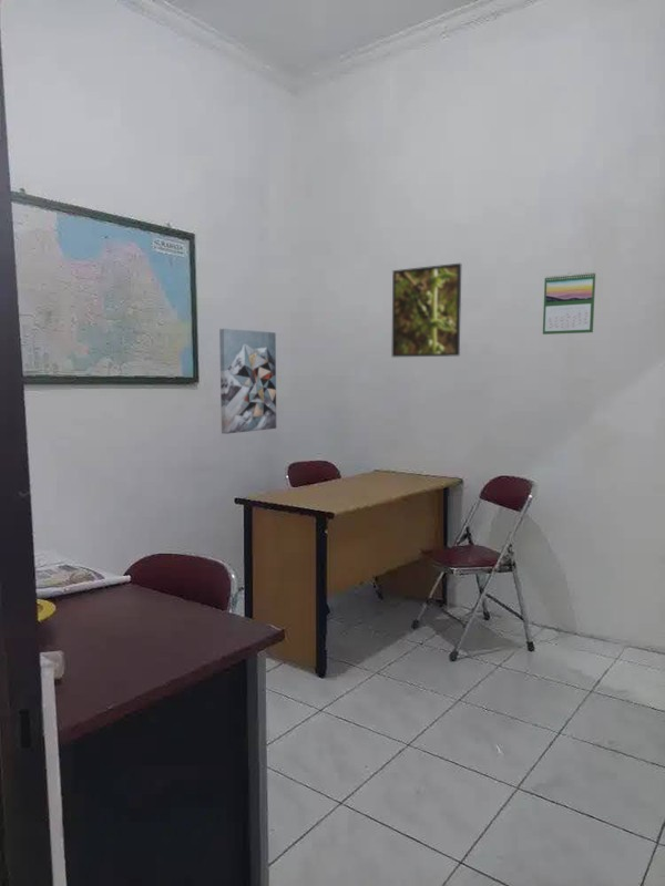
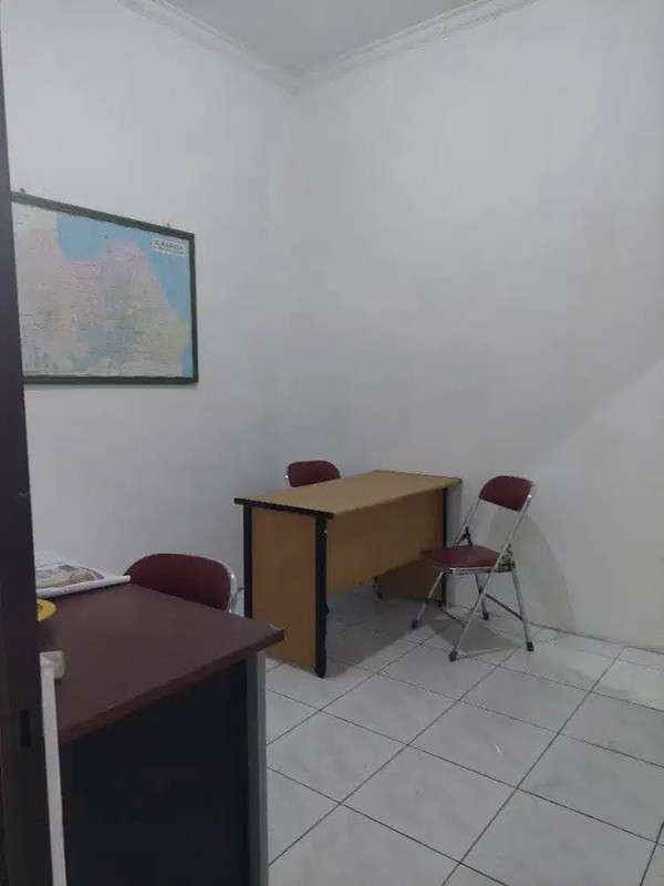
- calendar [542,271,596,336]
- wall art [218,328,277,435]
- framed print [391,262,462,358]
